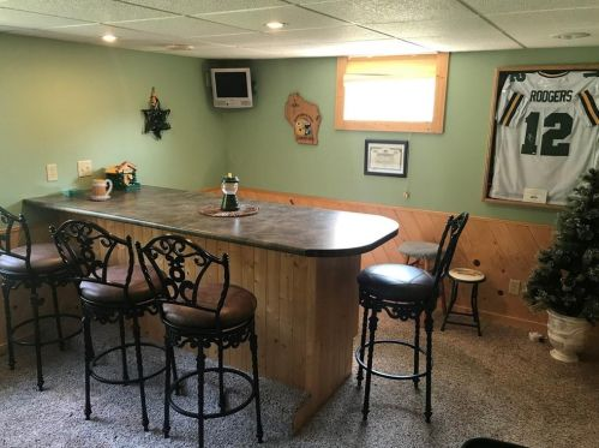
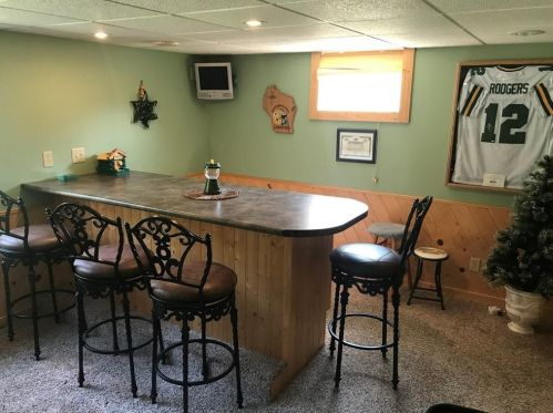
- beer mug [91,179,113,202]
